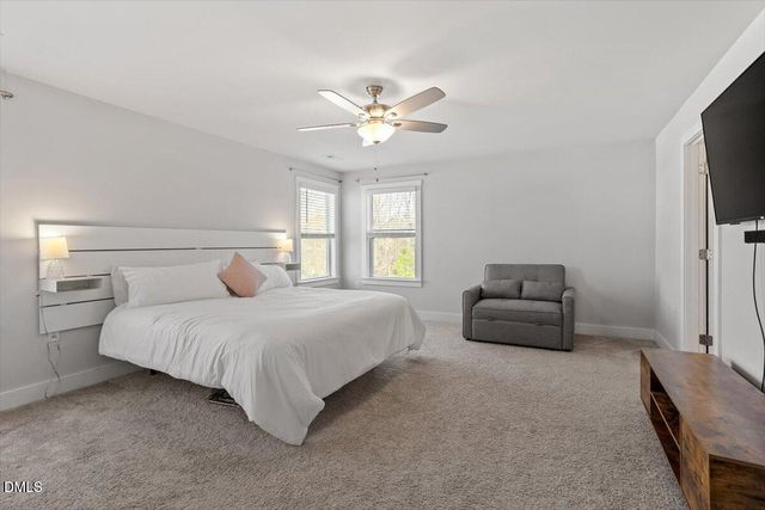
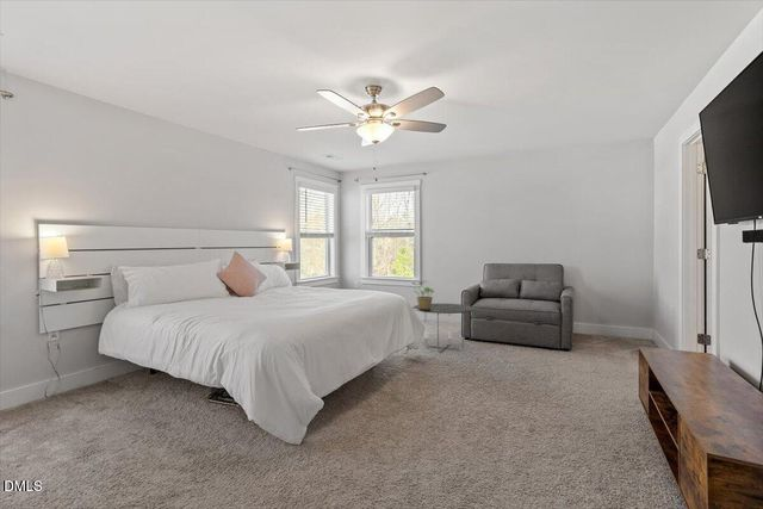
+ potted plant [411,281,435,309]
+ side table [411,303,477,353]
